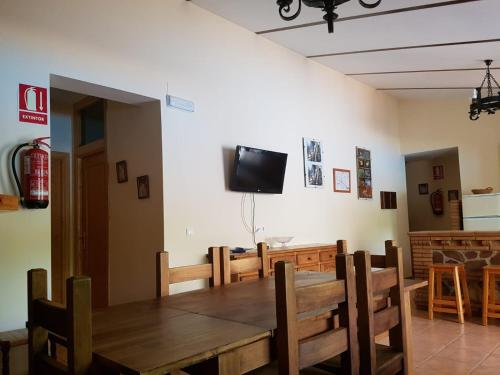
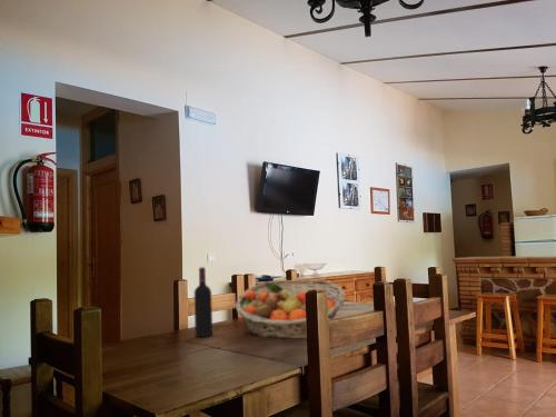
+ fruit basket [234,279,346,339]
+ wine bottle [193,266,214,338]
